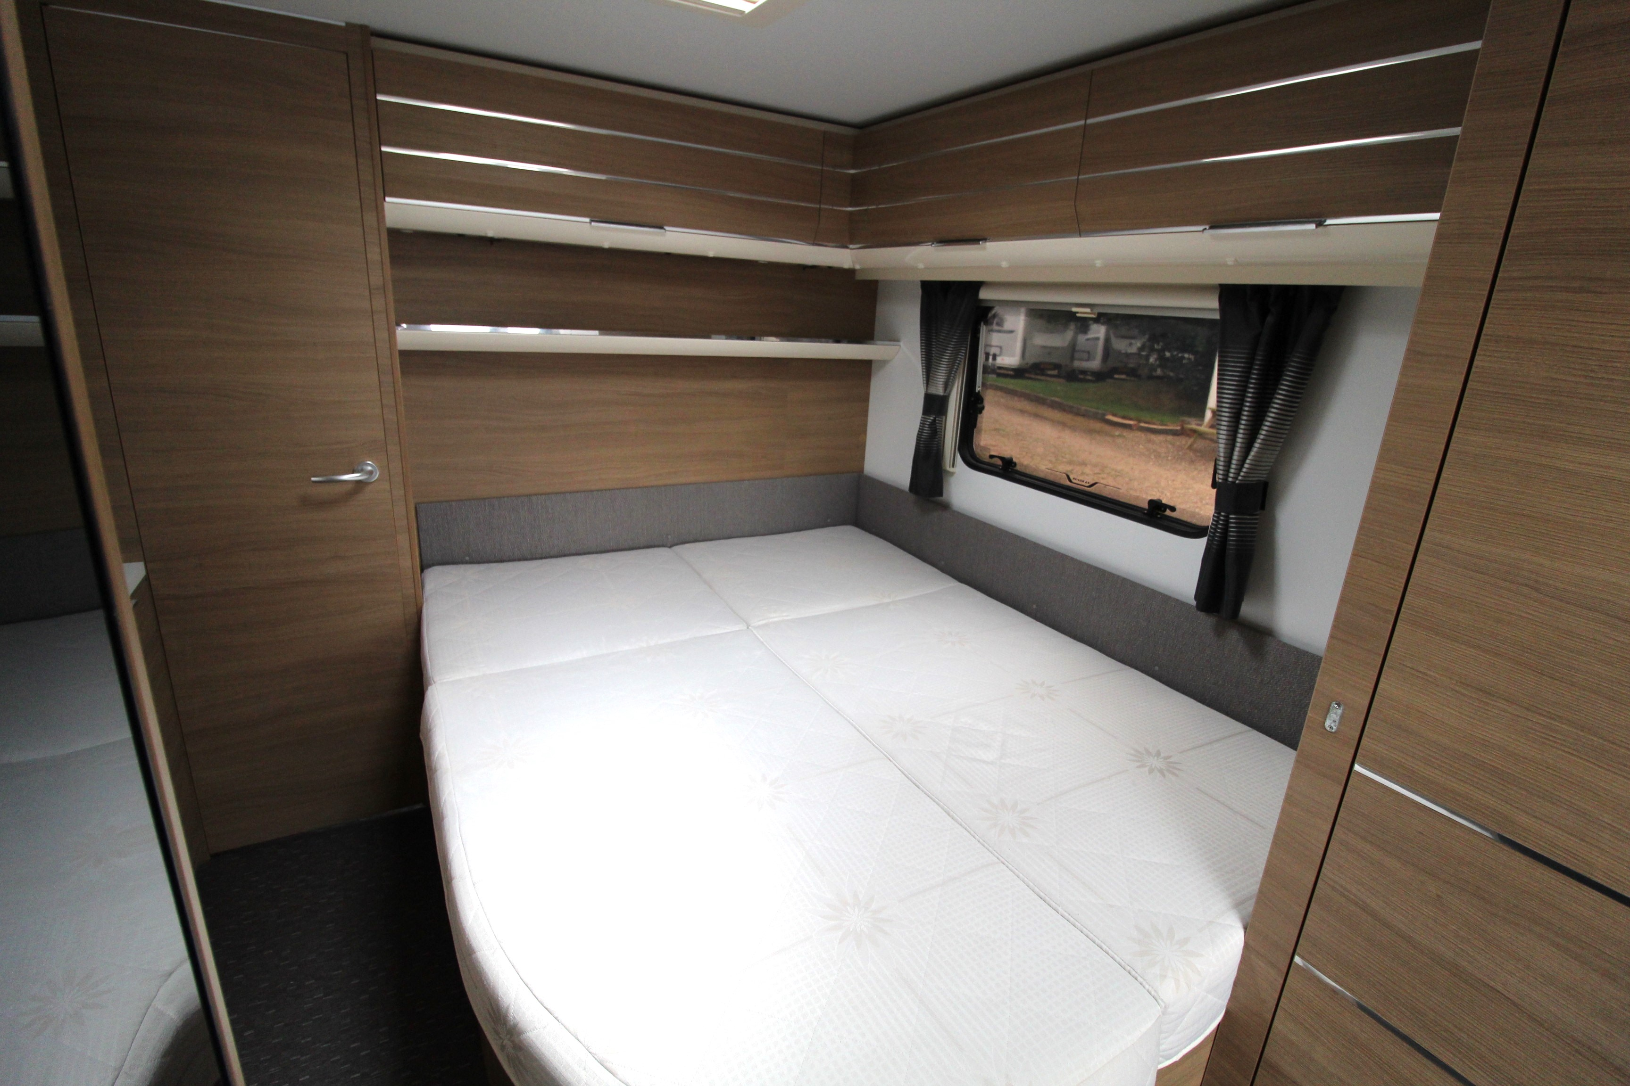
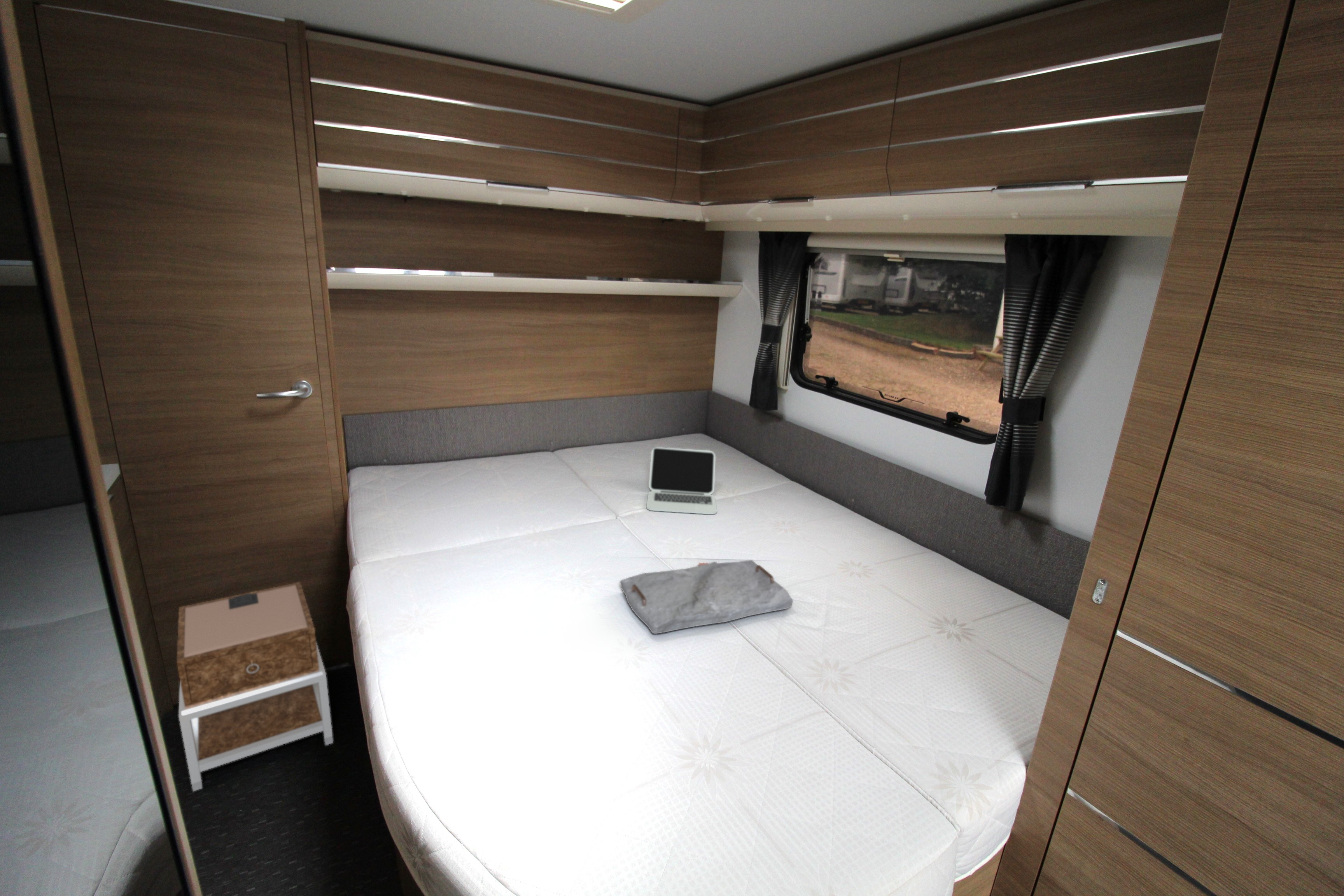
+ nightstand [176,581,334,792]
+ serving tray [619,560,794,634]
+ laptop [646,447,717,515]
